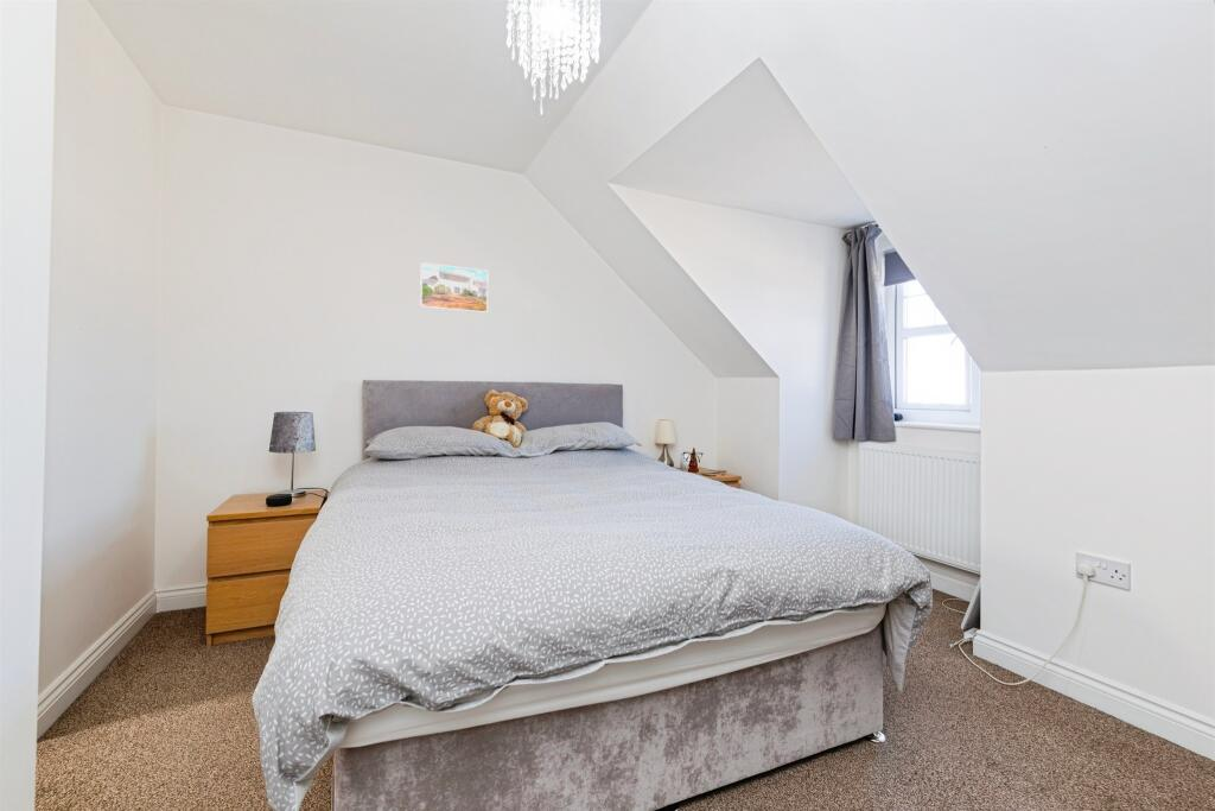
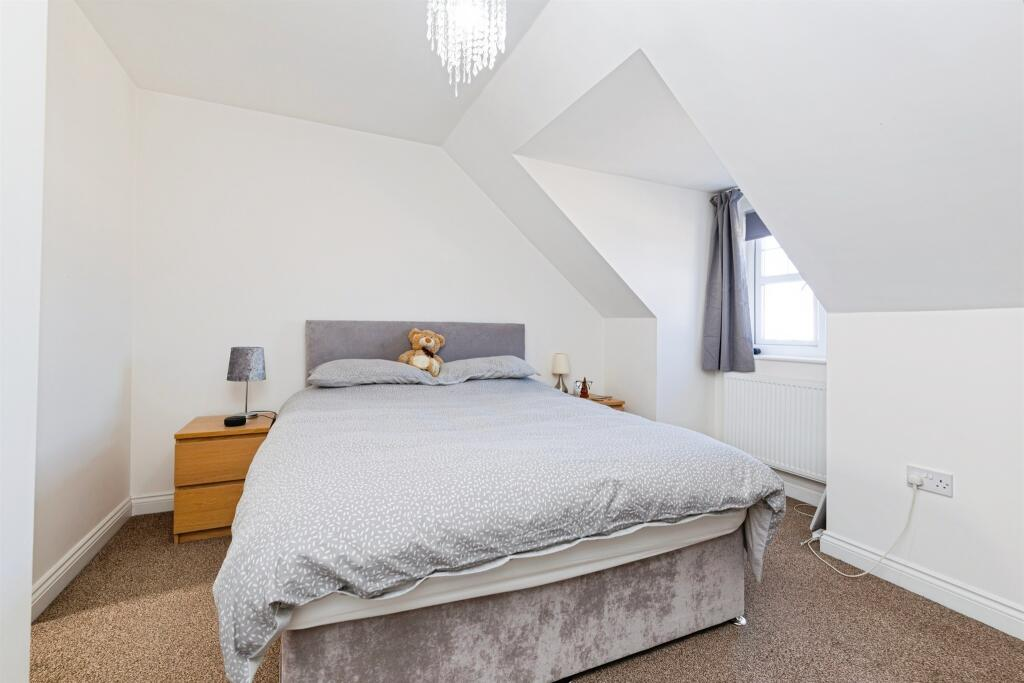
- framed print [419,261,489,315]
